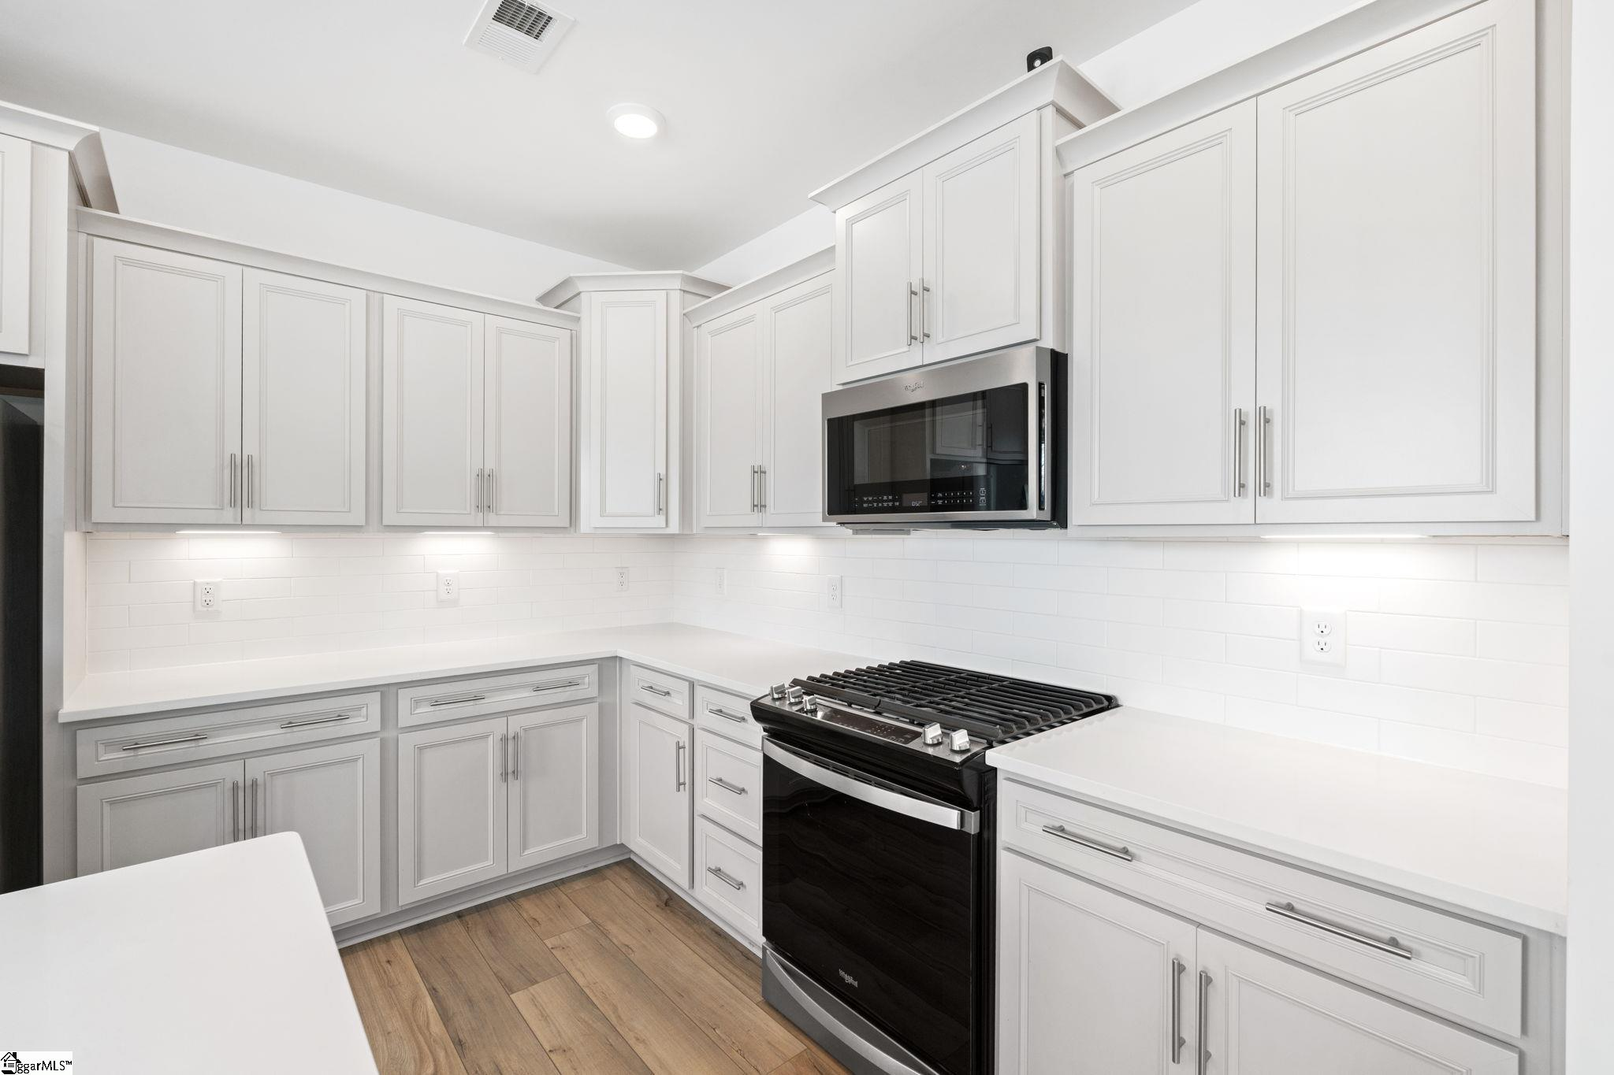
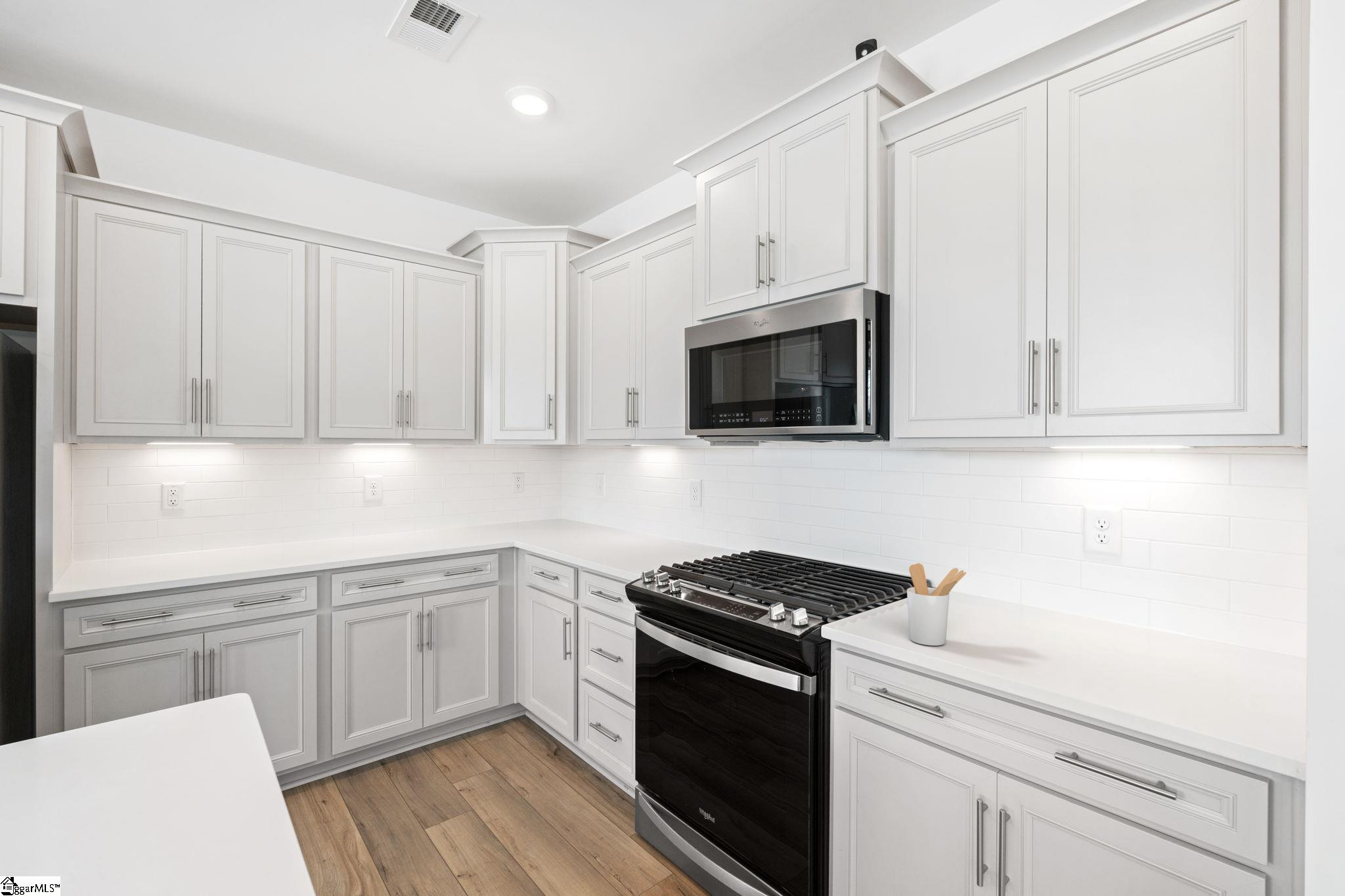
+ utensil holder [906,563,967,647]
